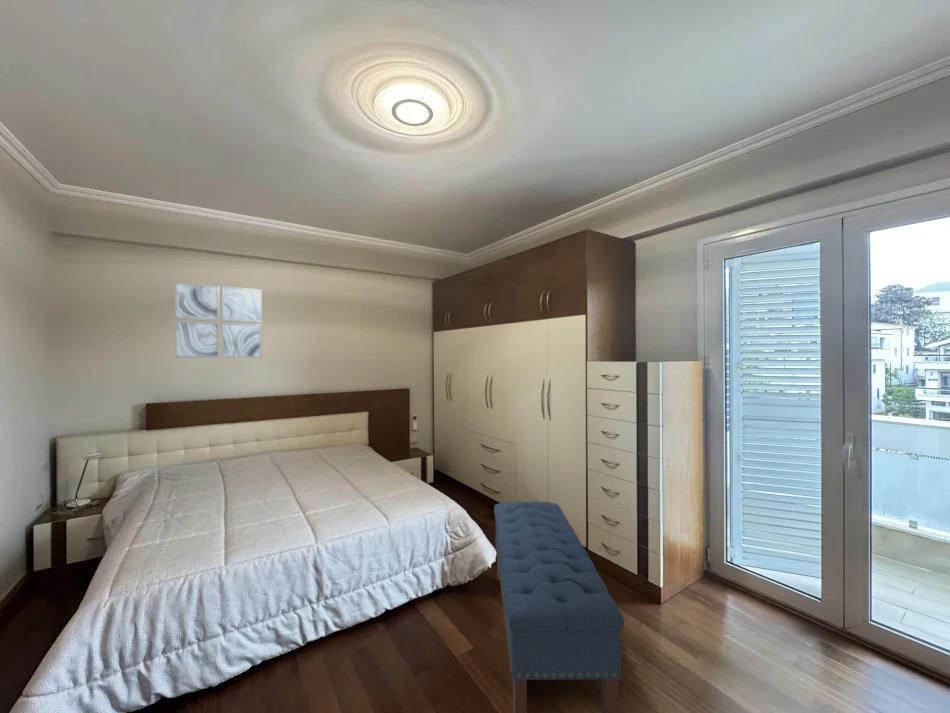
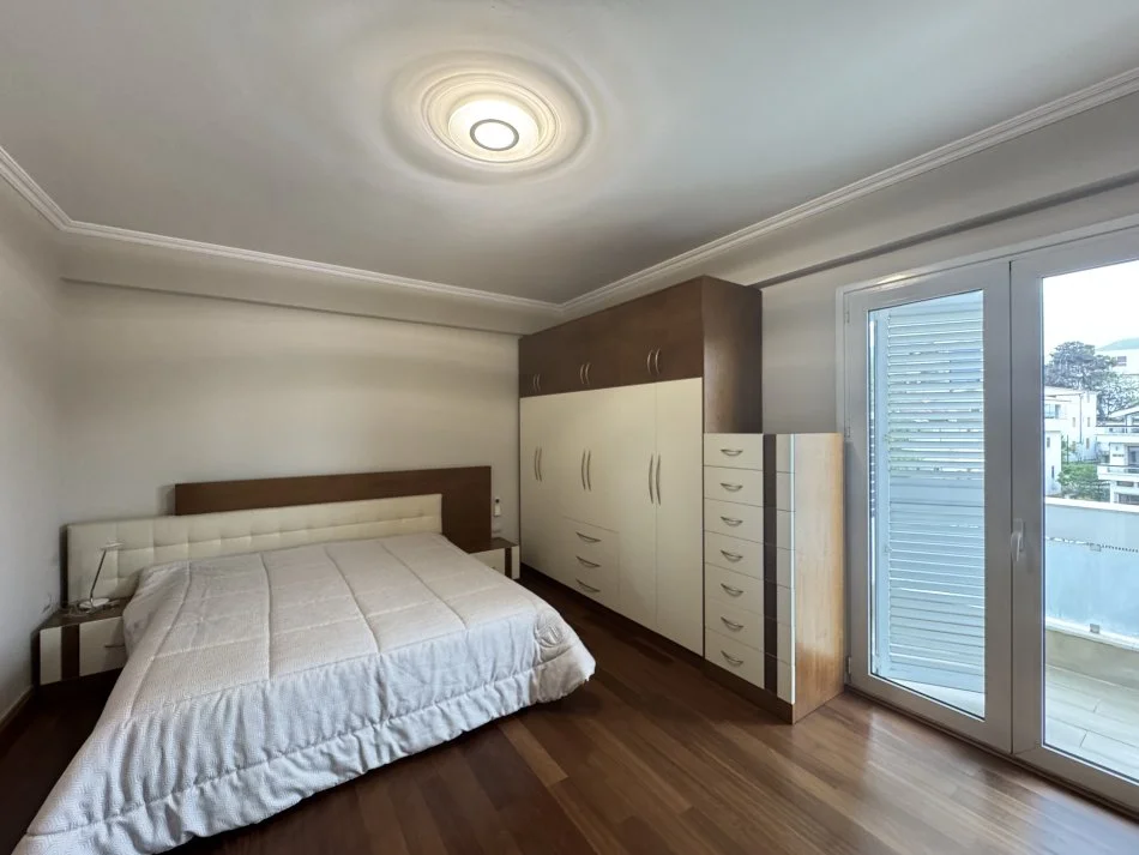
- bench [493,500,625,713]
- wall art [174,281,262,359]
